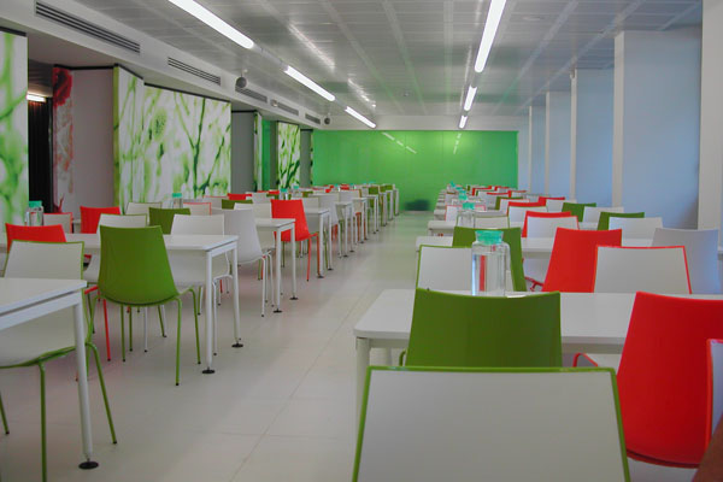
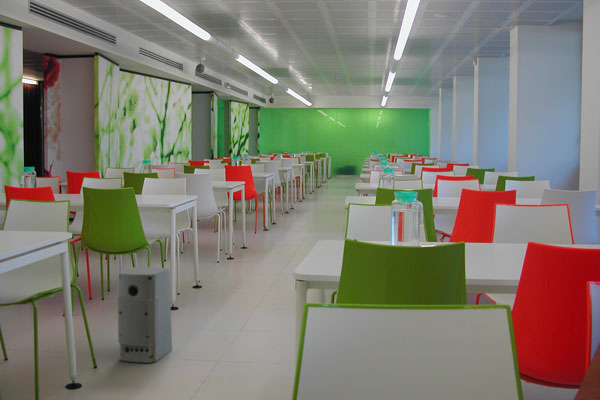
+ air purifier [117,266,173,364]
